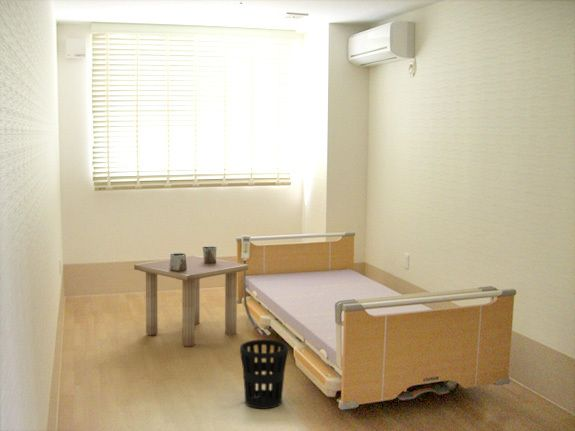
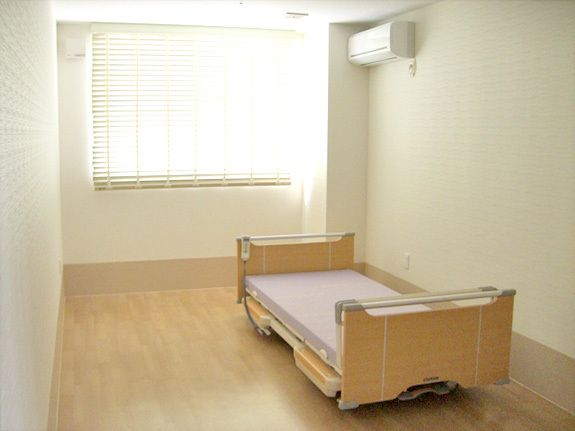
- side table [133,245,249,348]
- wastebasket [239,339,289,410]
